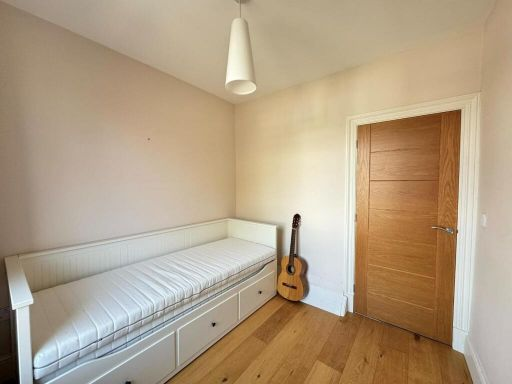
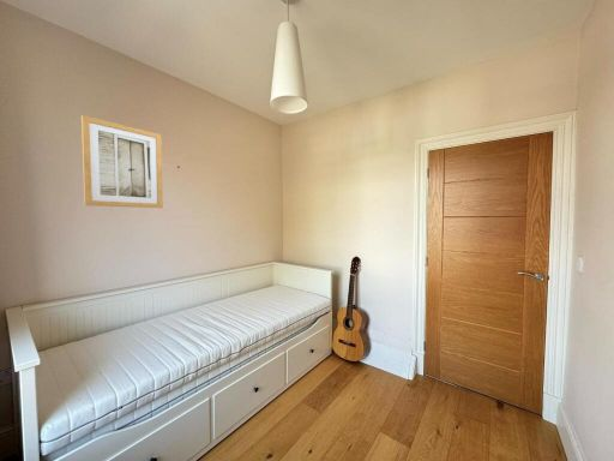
+ wall art [80,114,164,209]
